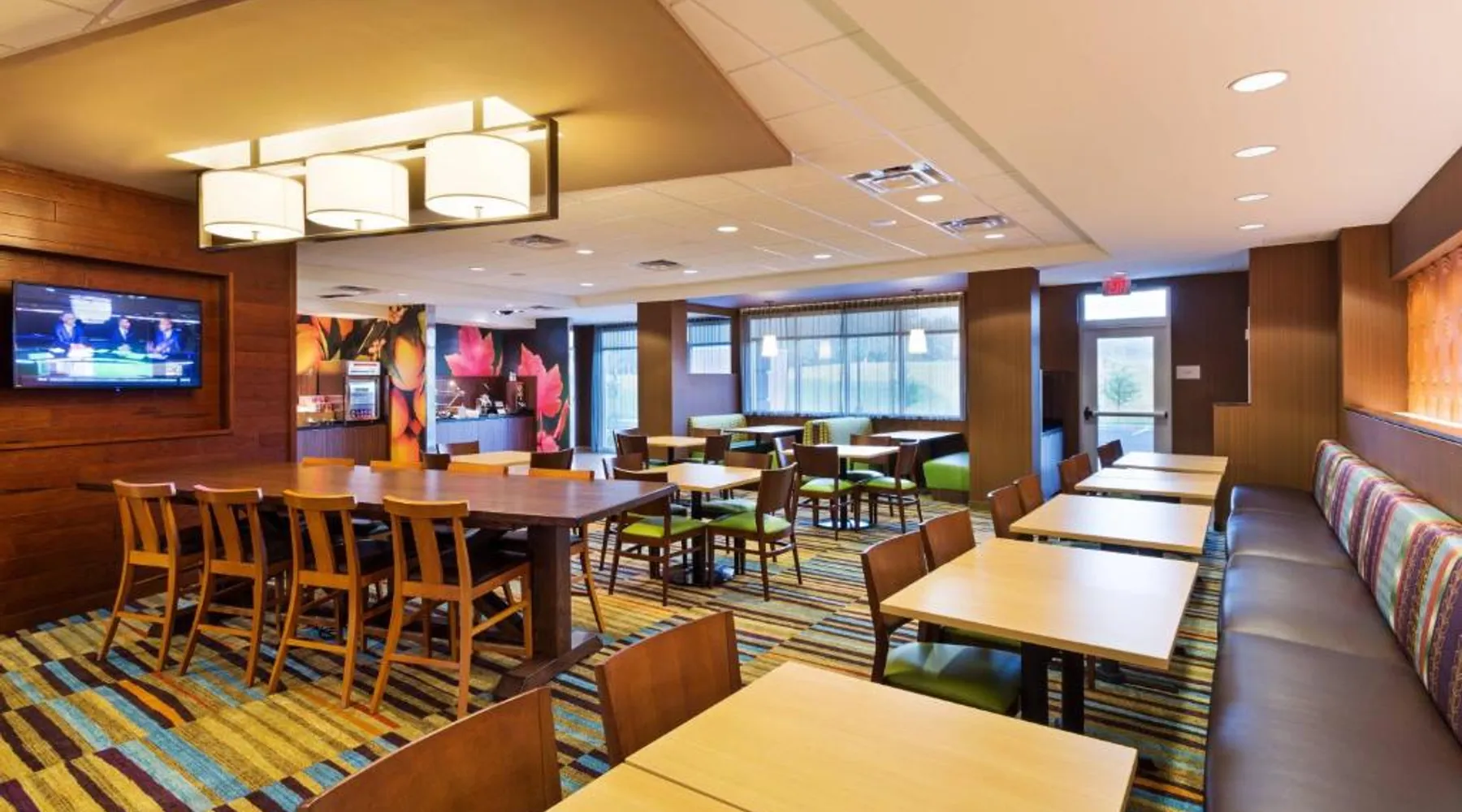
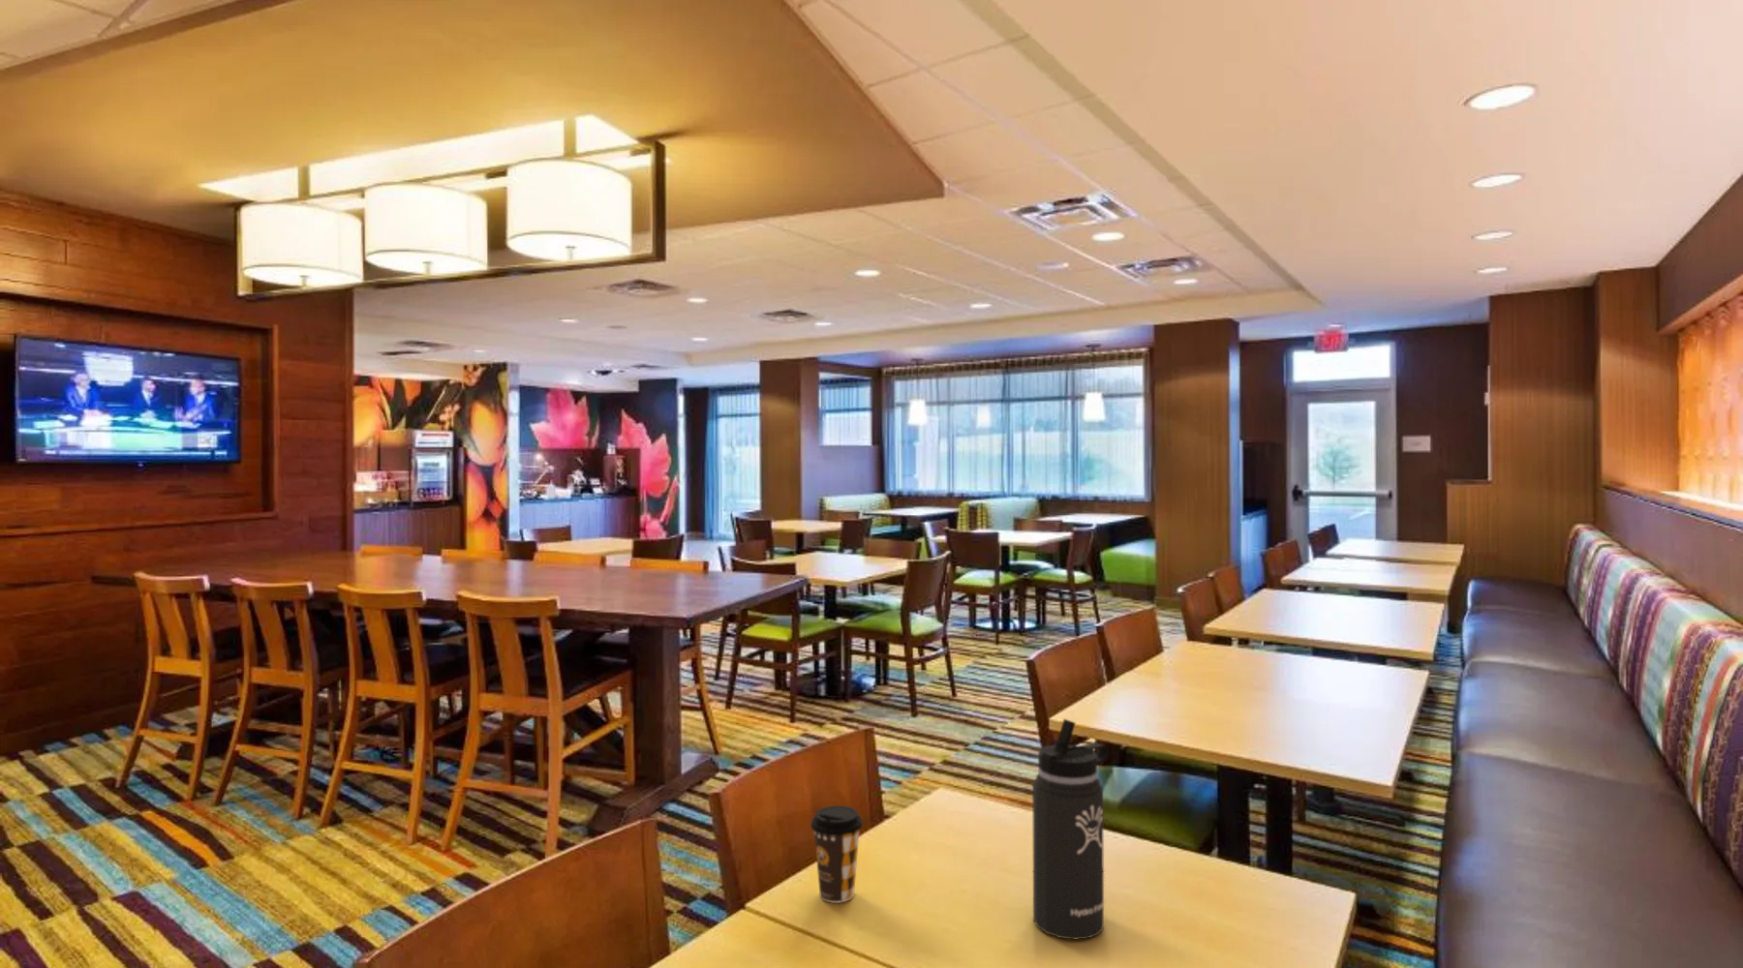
+ coffee cup [810,805,864,904]
+ thermos bottle [1031,719,1110,941]
